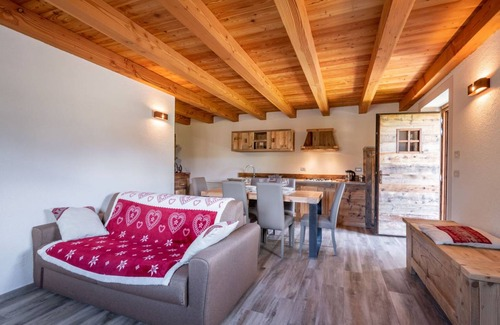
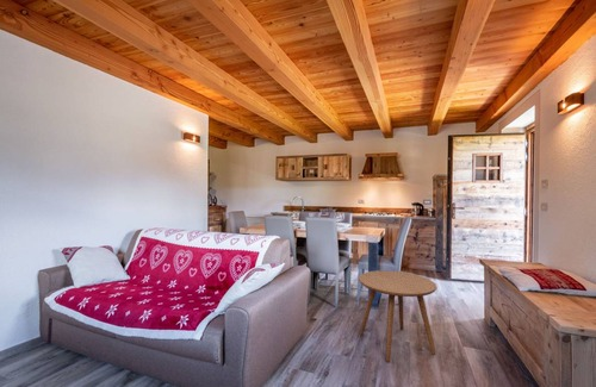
+ side table [358,269,437,363]
